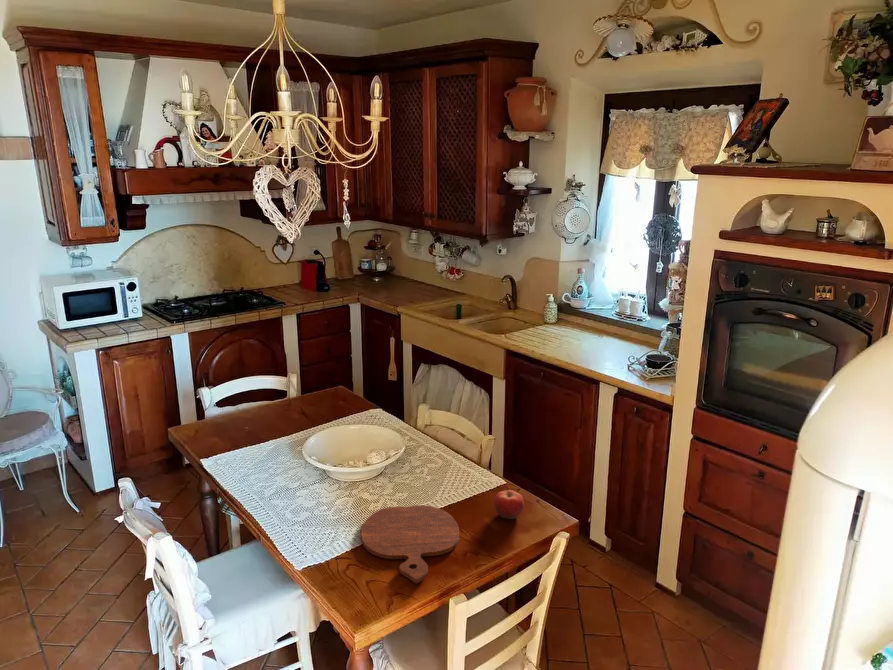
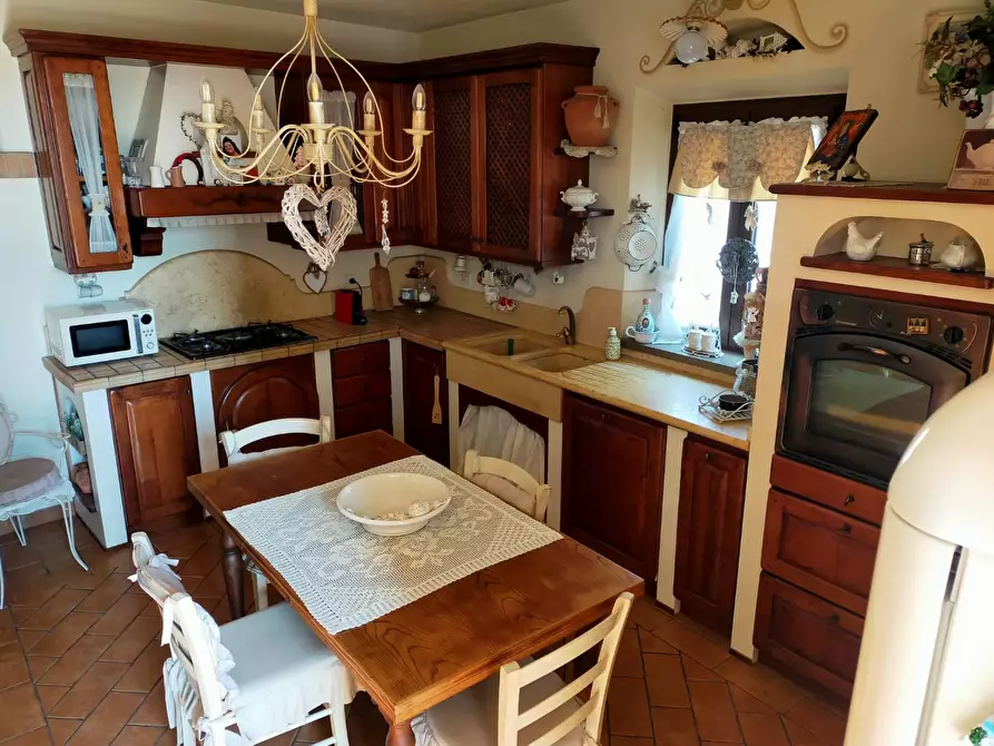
- fruit [493,489,525,520]
- cutting board [360,504,460,584]
